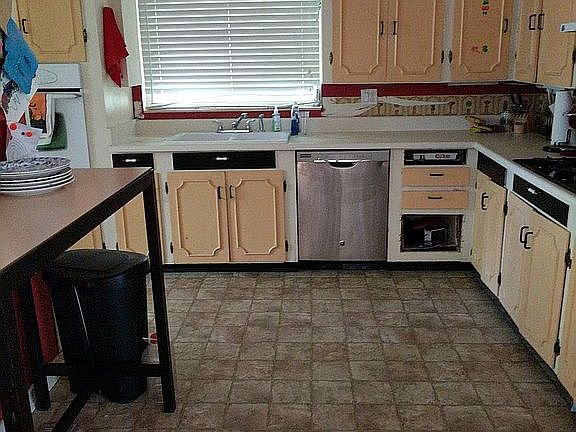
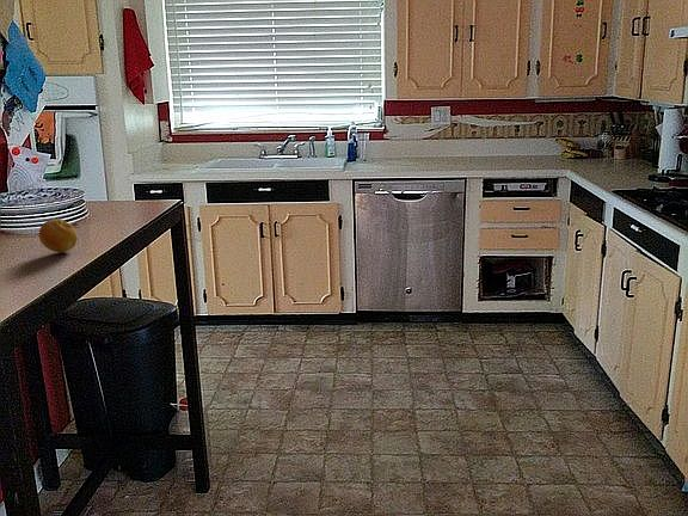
+ fruit [38,217,79,253]
